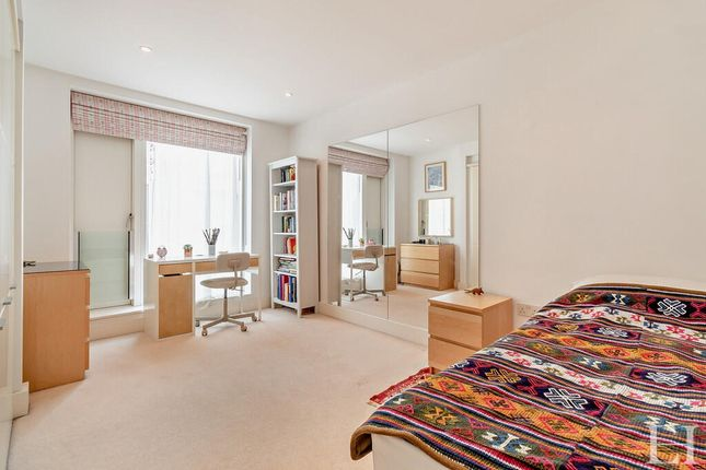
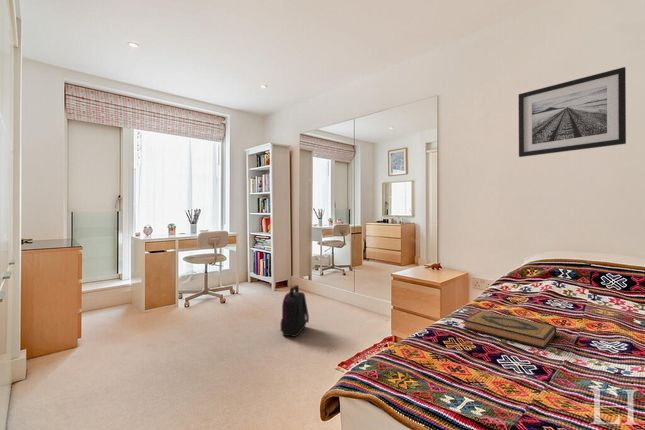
+ hardback book [462,310,557,350]
+ wall art [518,66,627,158]
+ backpack [280,284,310,338]
